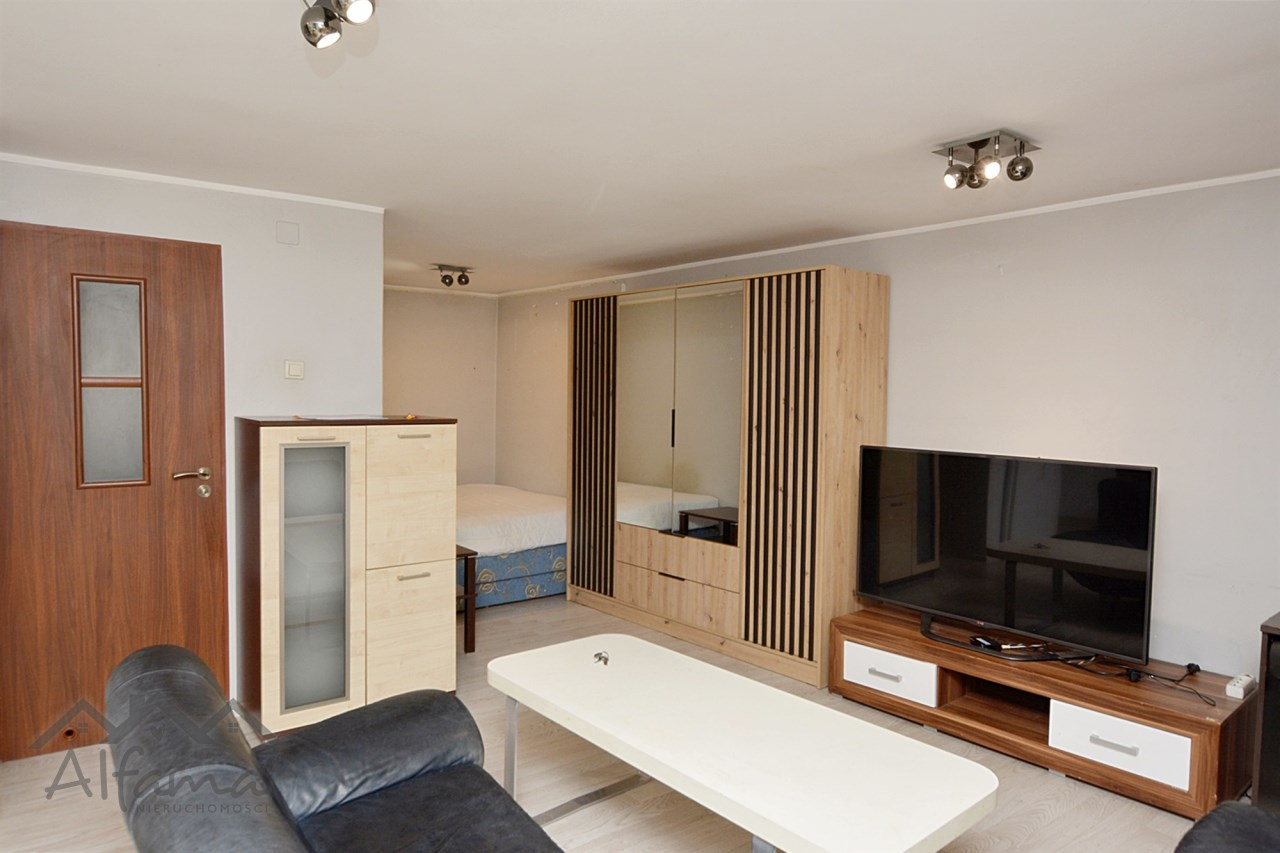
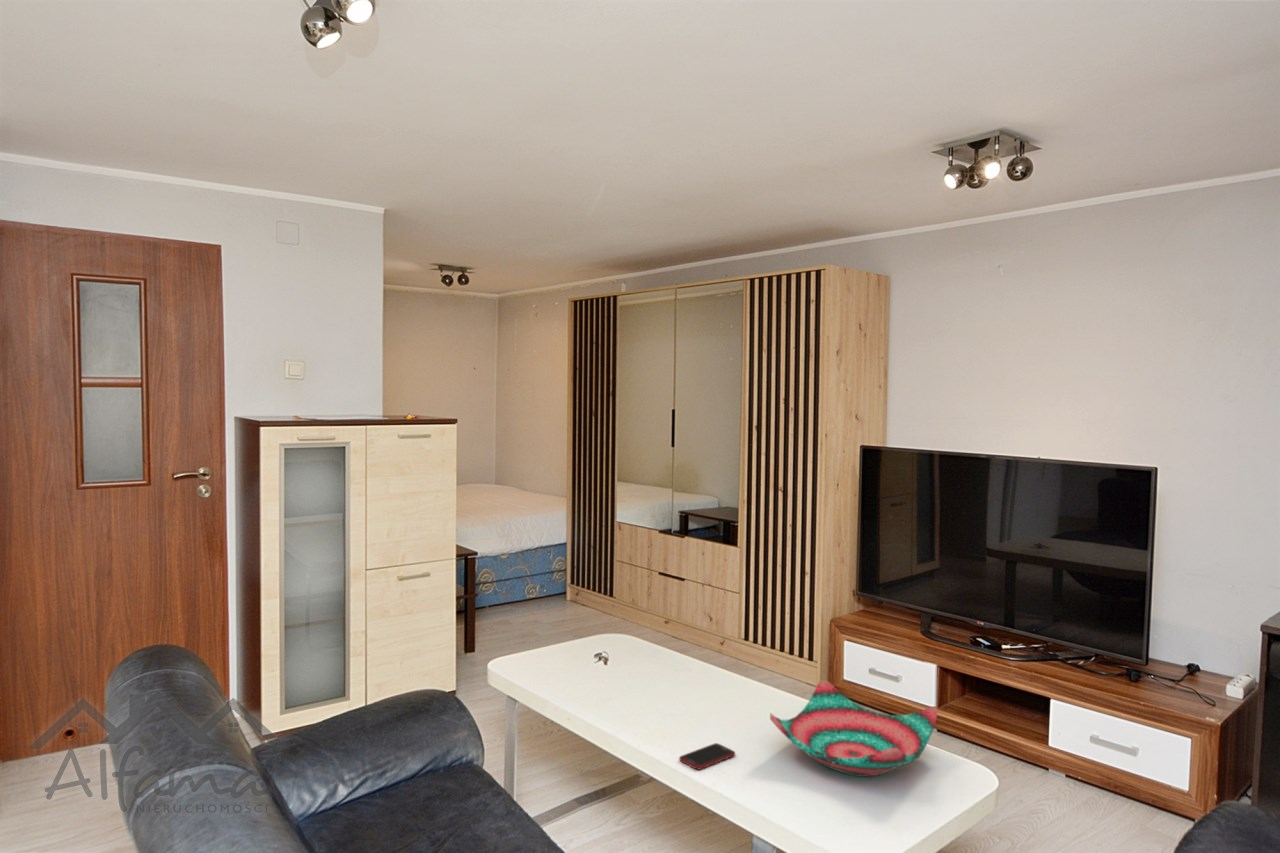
+ cell phone [678,742,736,771]
+ decorative bowl [769,679,938,778]
